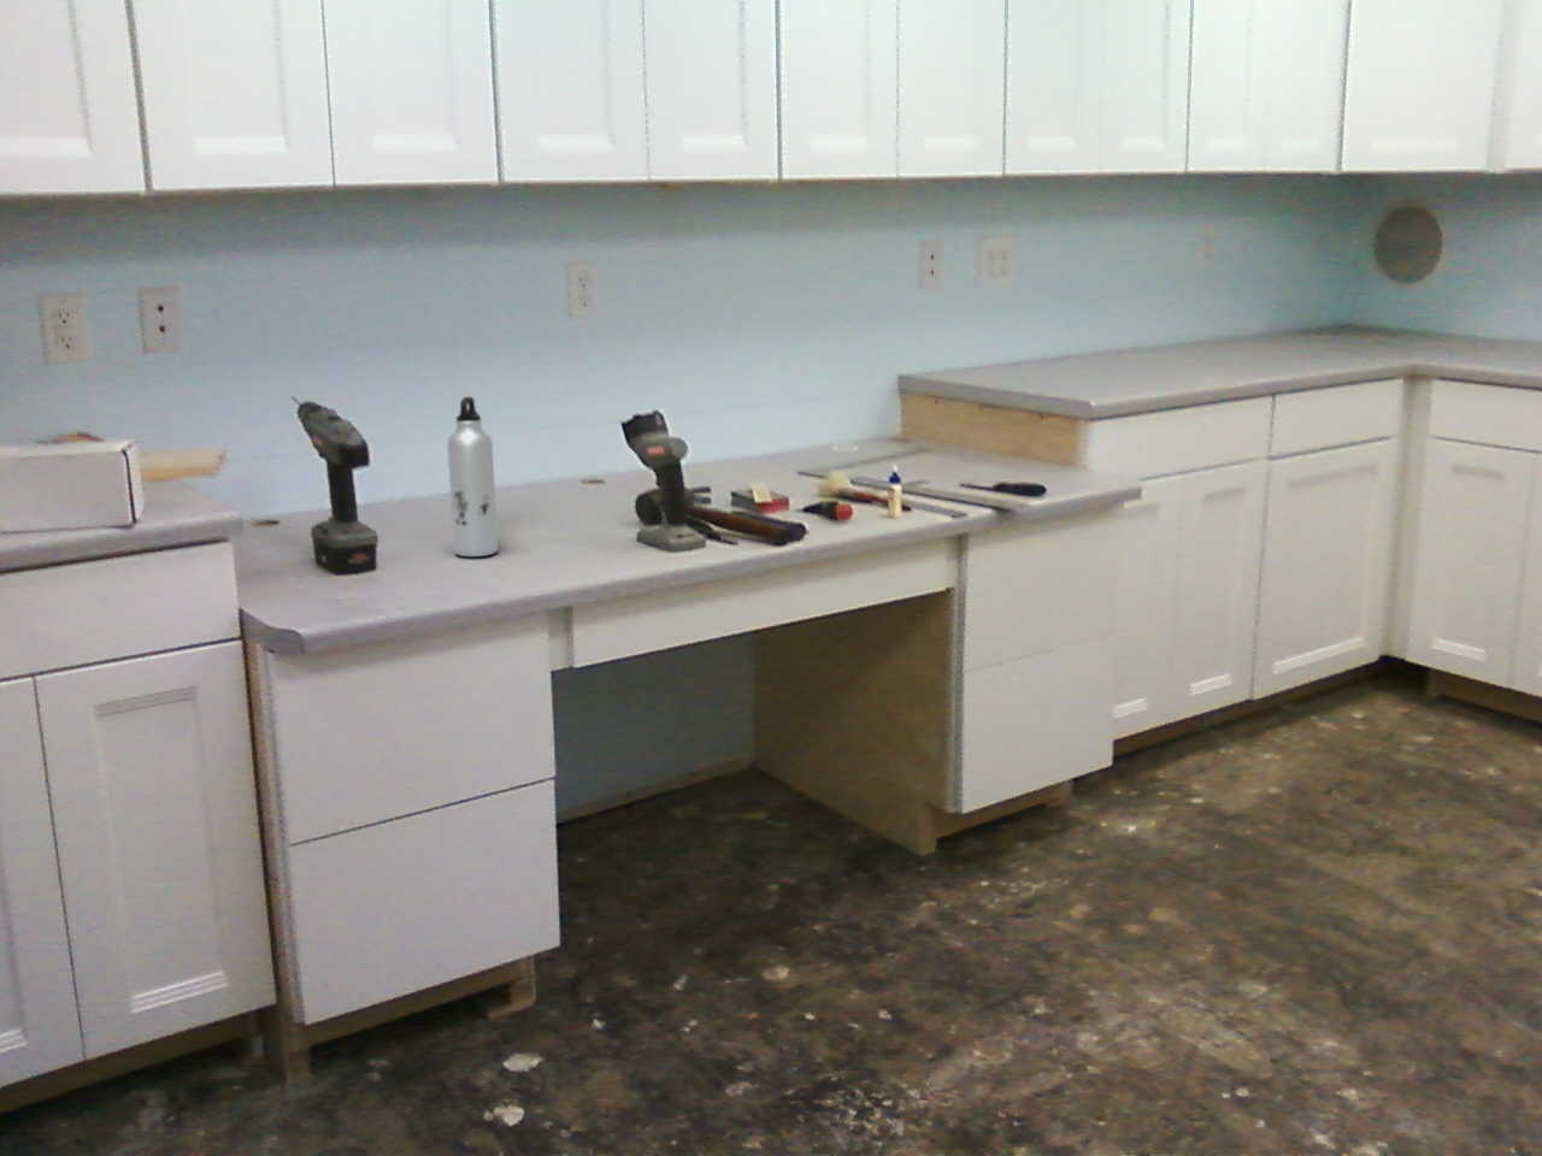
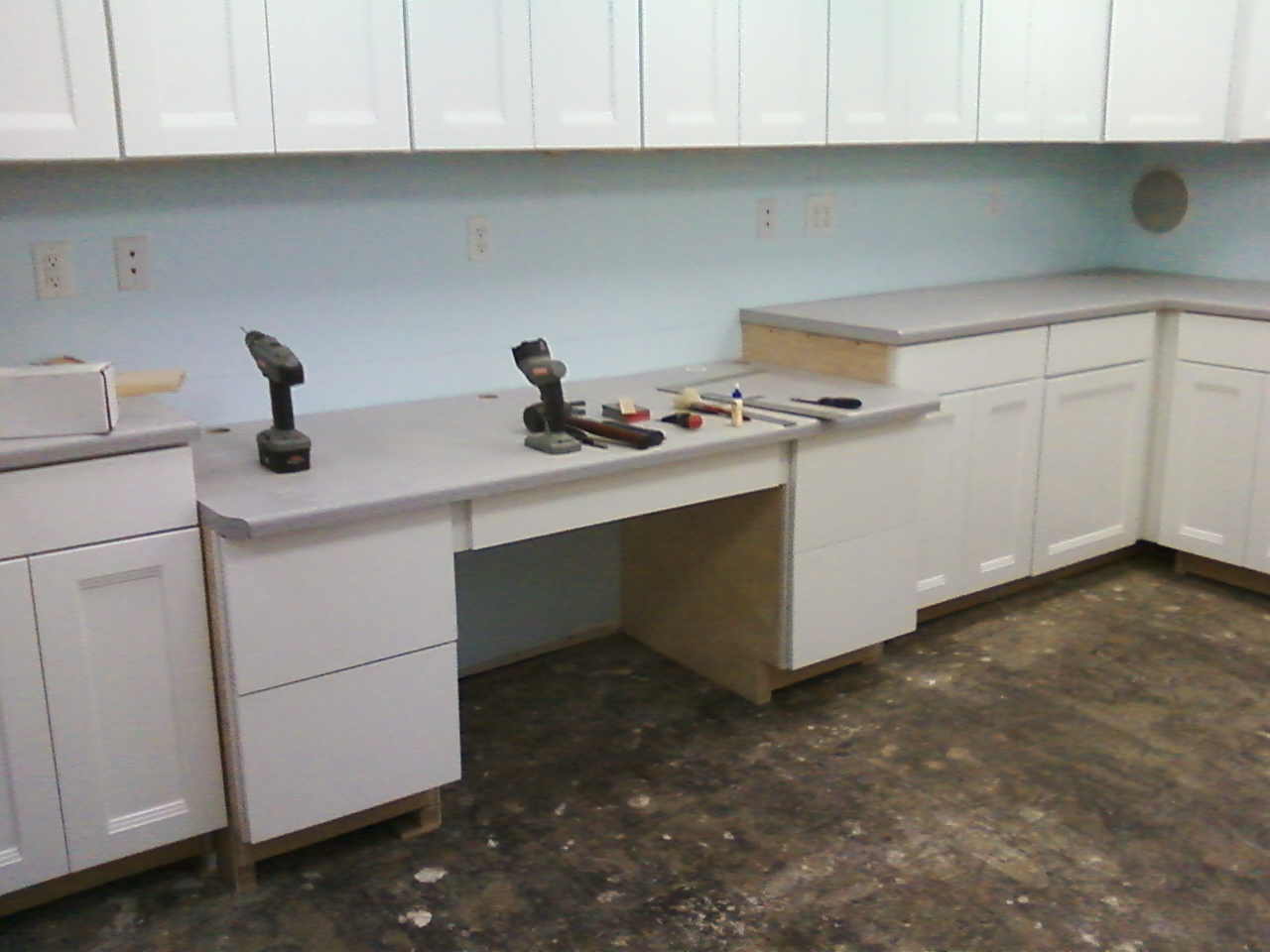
- water bottle [447,396,499,557]
